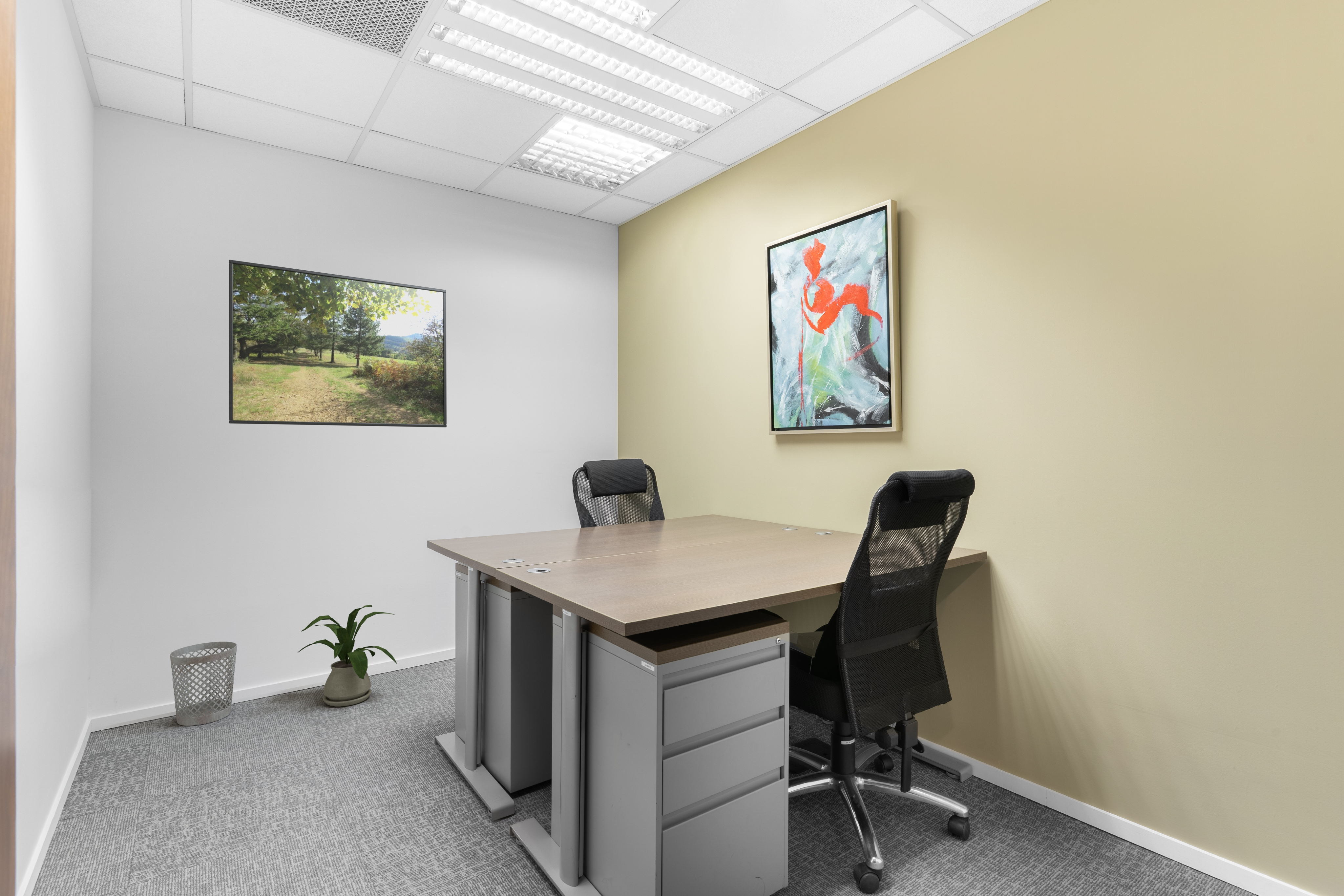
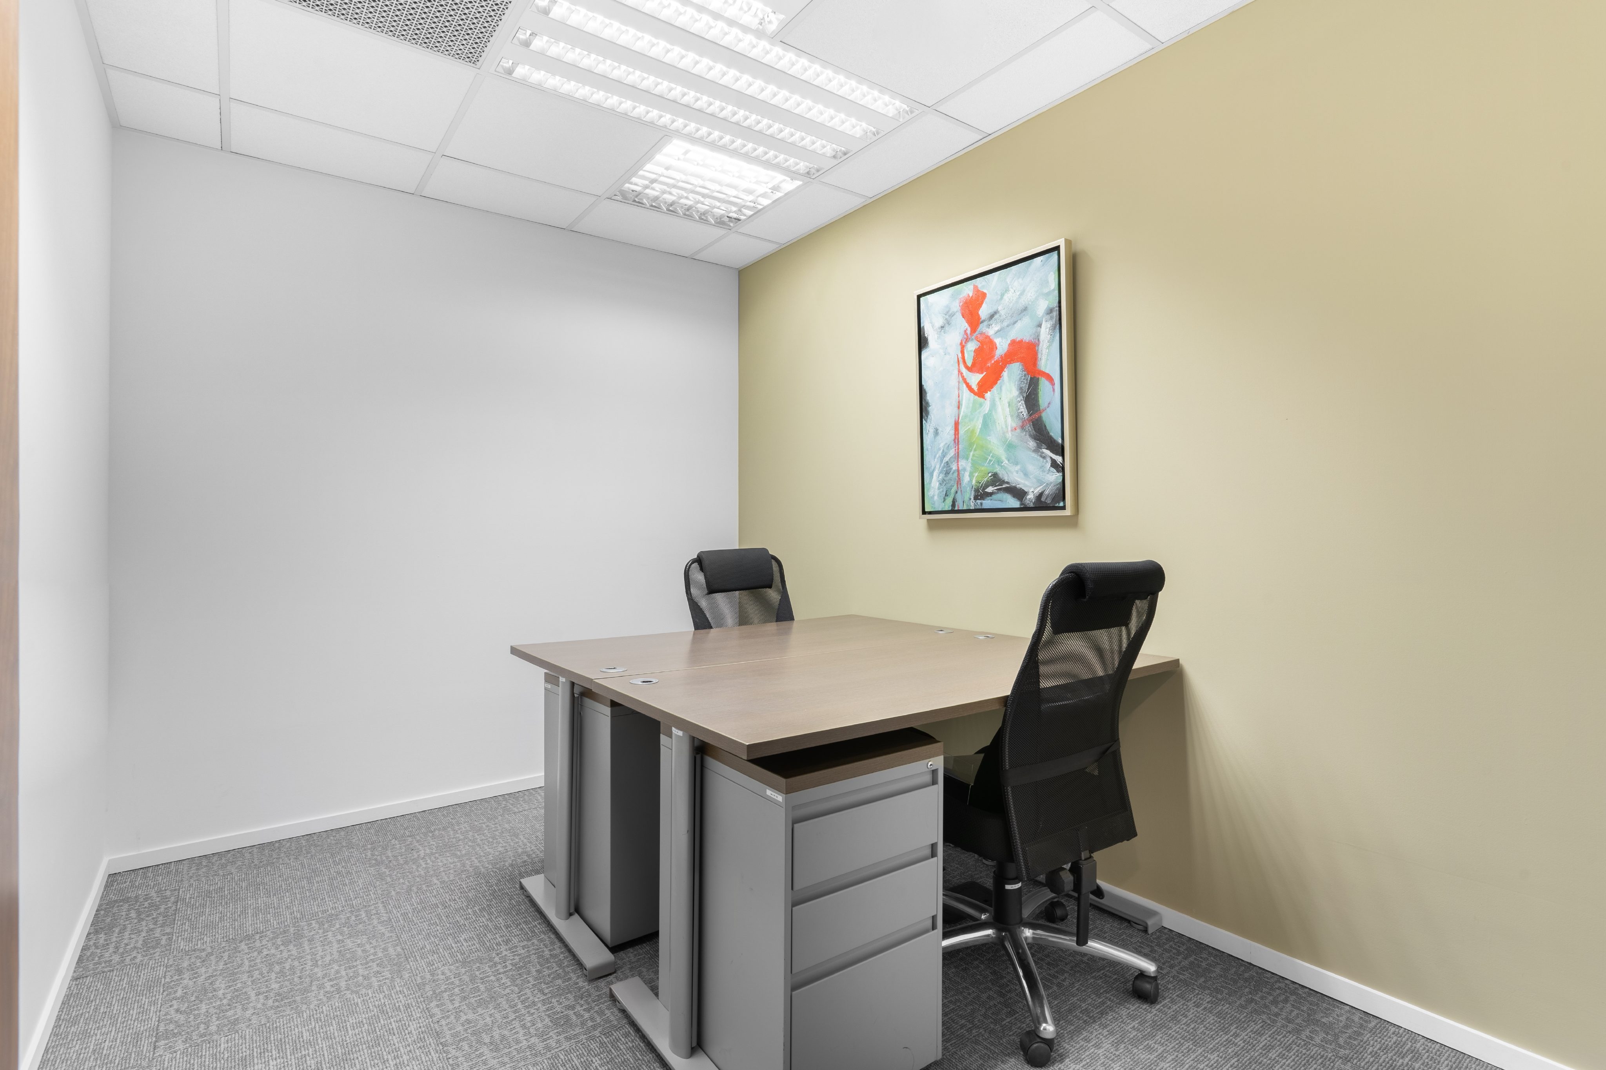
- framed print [229,260,447,428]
- wastebasket [170,641,238,726]
- house plant [297,604,397,707]
